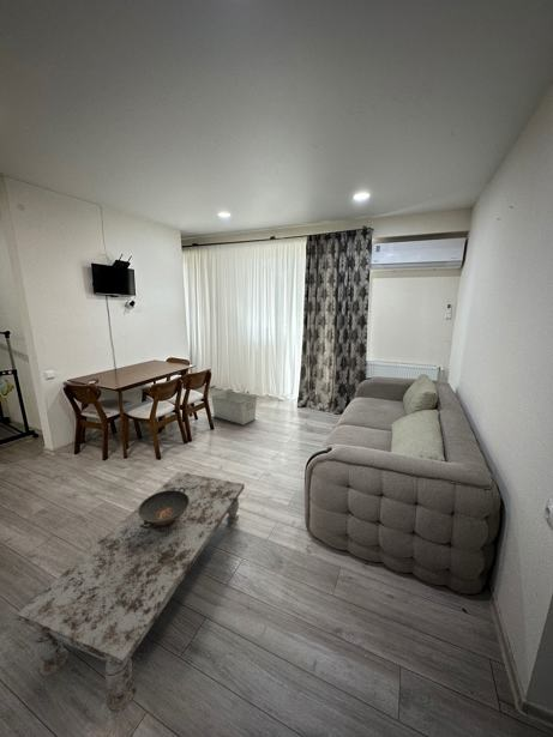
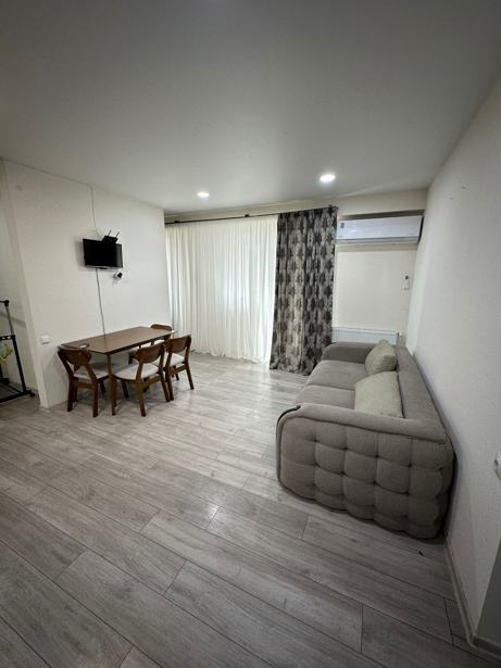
- storage bin [210,389,258,425]
- decorative bowl [138,487,190,528]
- coffee table [16,471,246,713]
